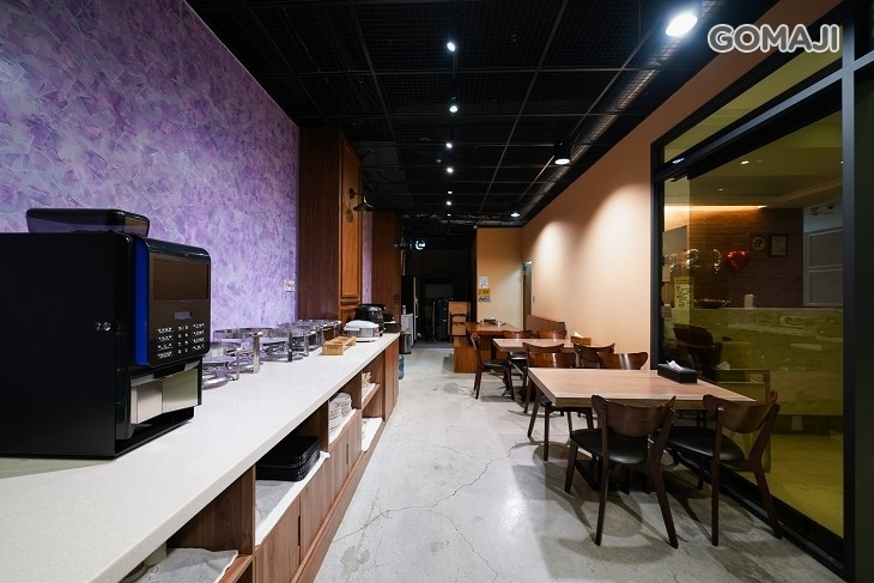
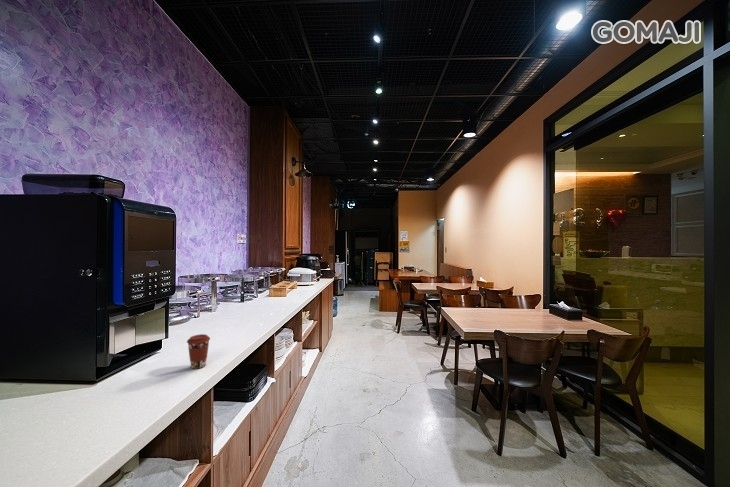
+ coffee cup [186,333,211,370]
